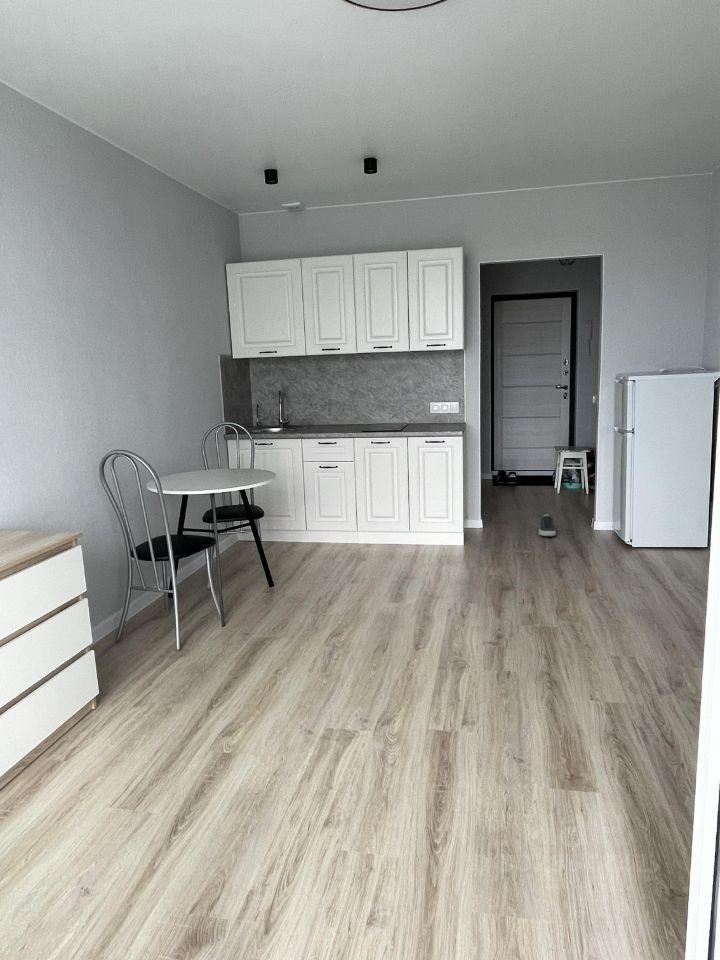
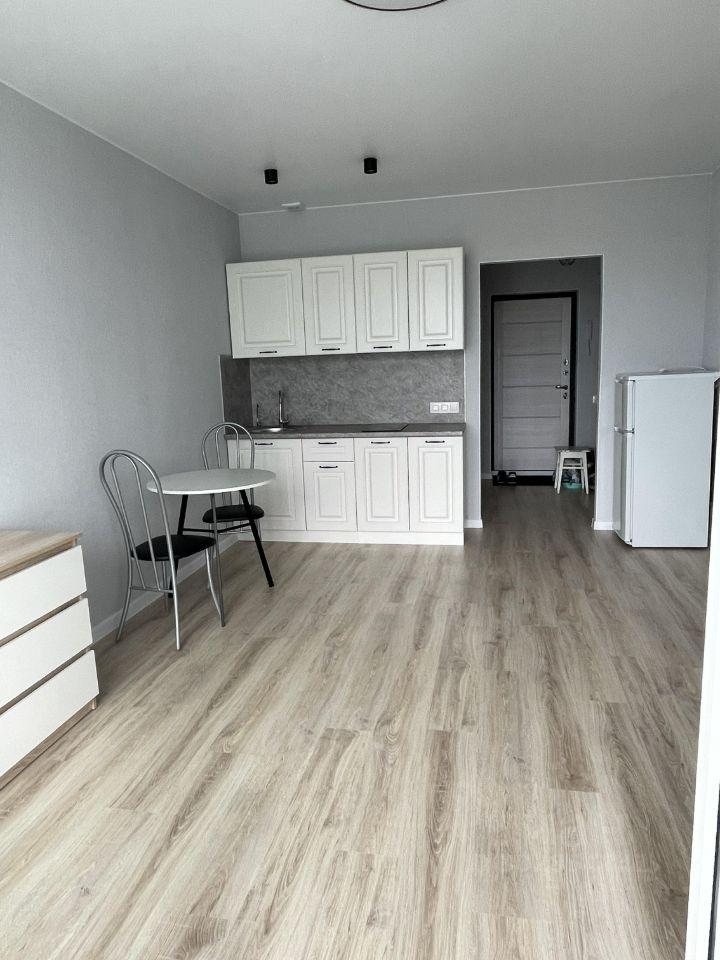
- shoe [538,513,557,537]
